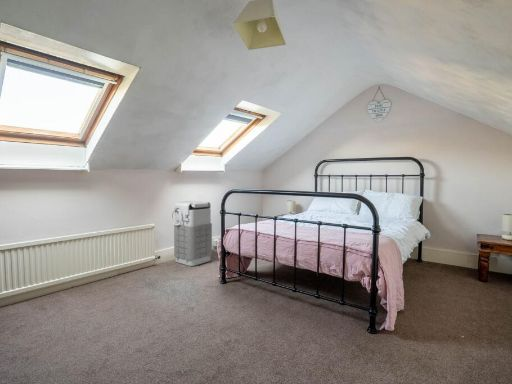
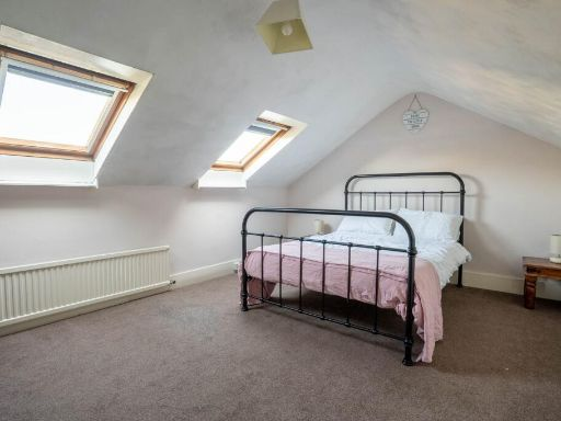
- grenade [170,200,213,267]
